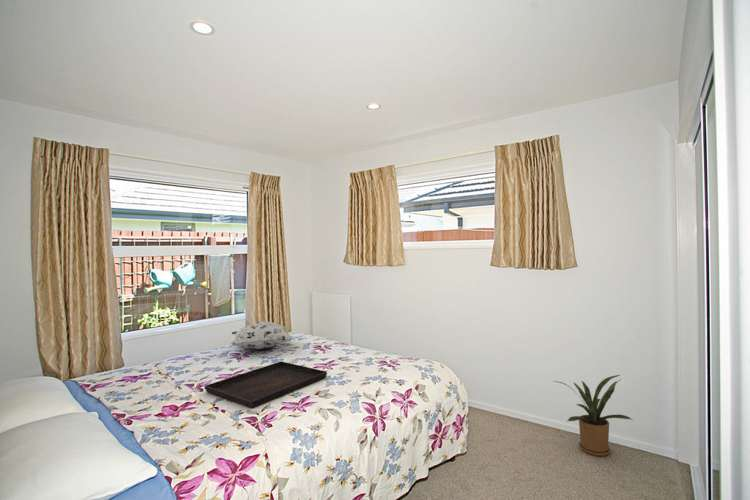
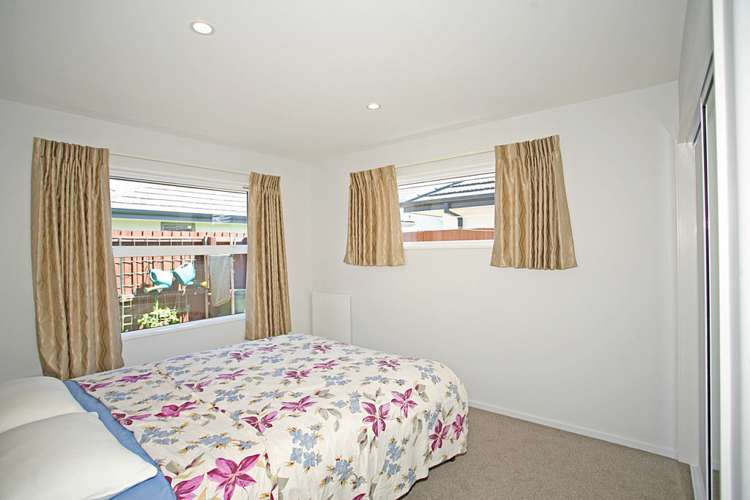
- house plant [553,374,634,457]
- serving tray [204,360,328,409]
- decorative pillow [230,321,294,350]
